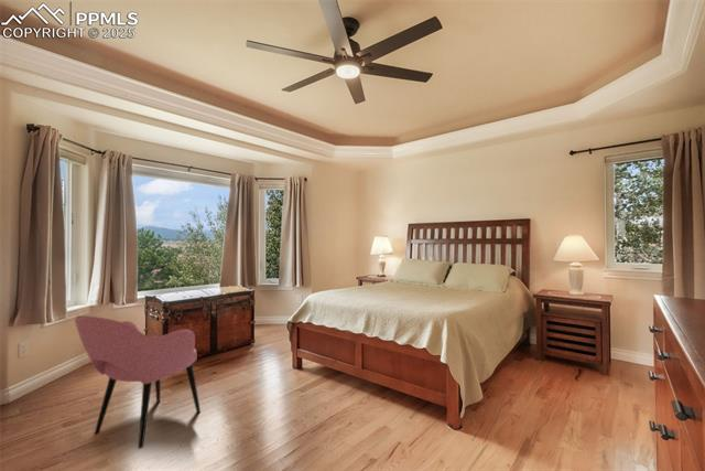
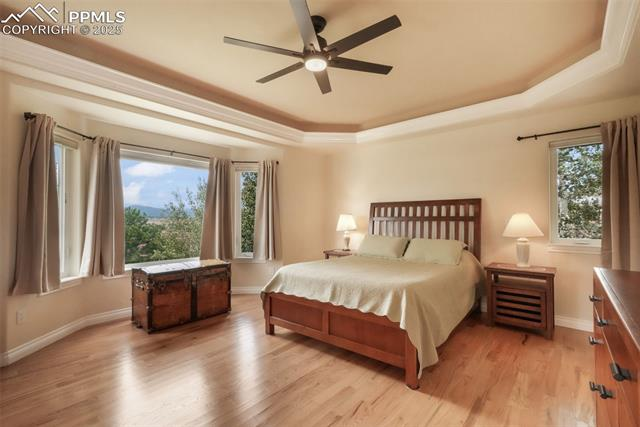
- armchair [74,314,202,450]
